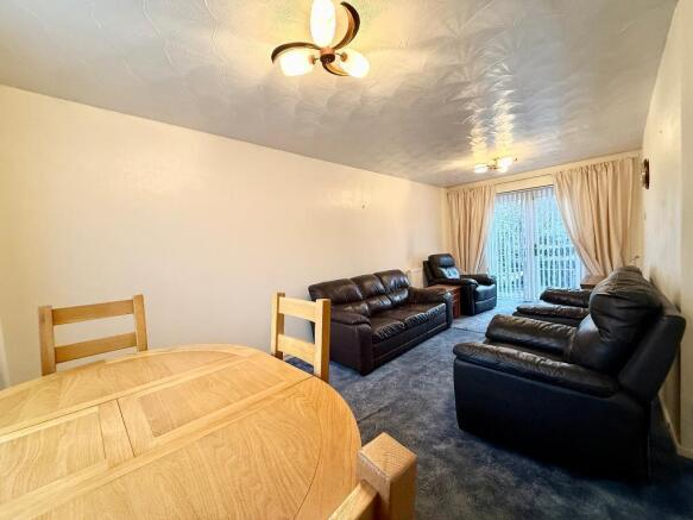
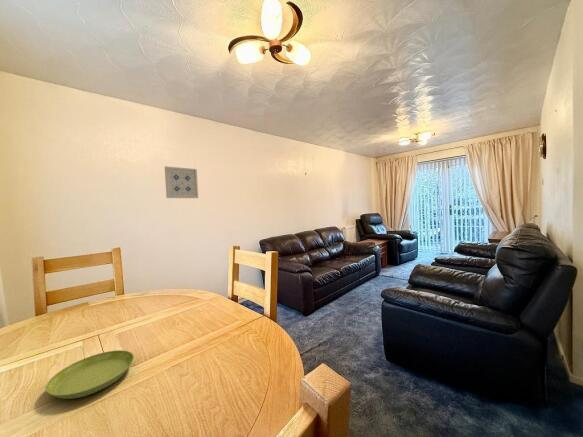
+ wall art [164,165,199,199]
+ saucer [45,349,135,400]
